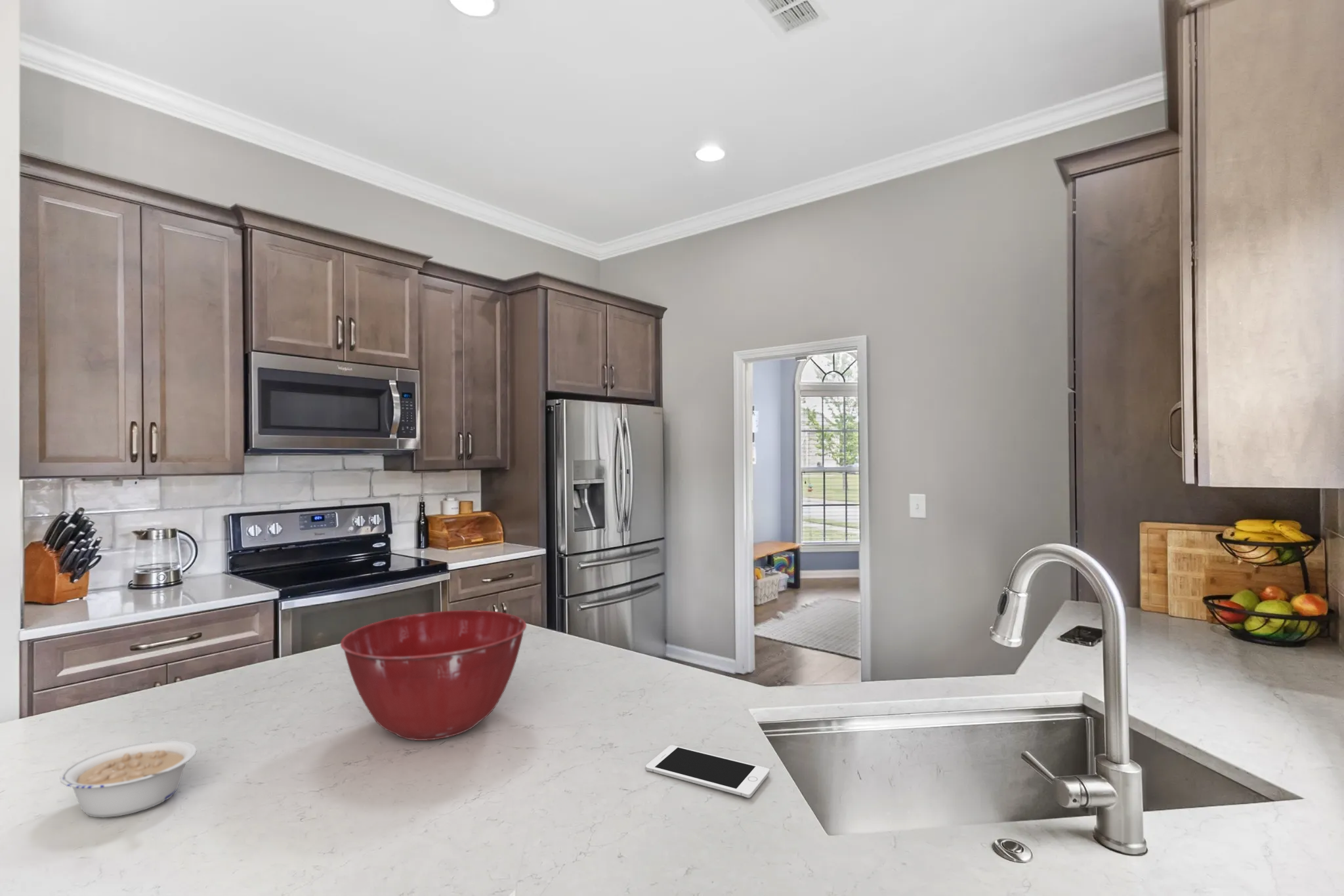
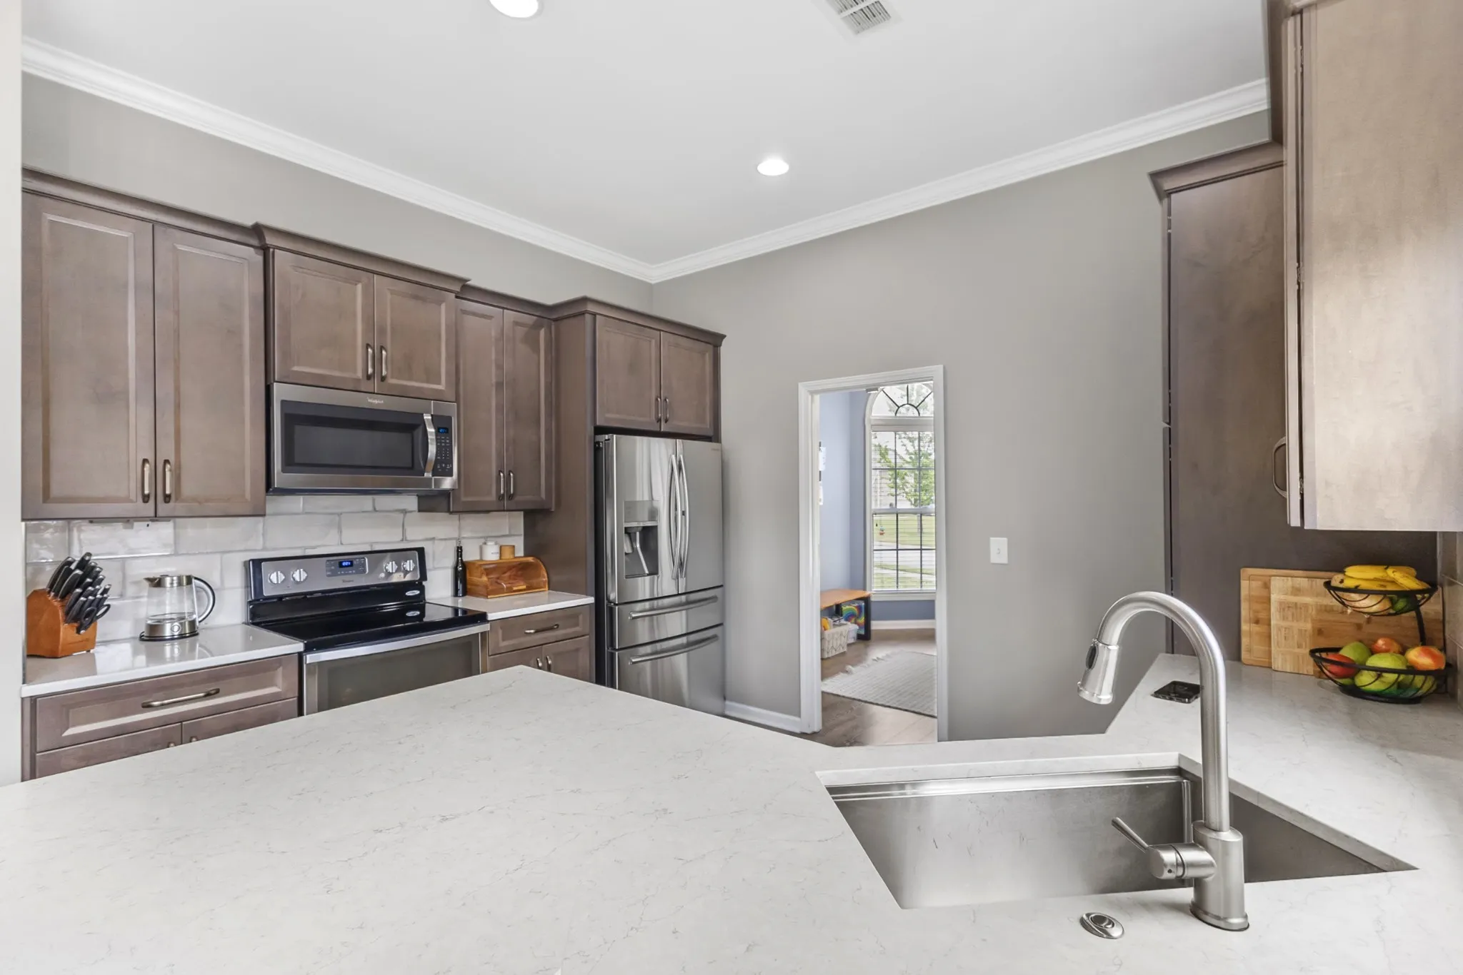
- mixing bowl [340,609,527,741]
- legume [59,740,198,818]
- cell phone [645,744,770,798]
